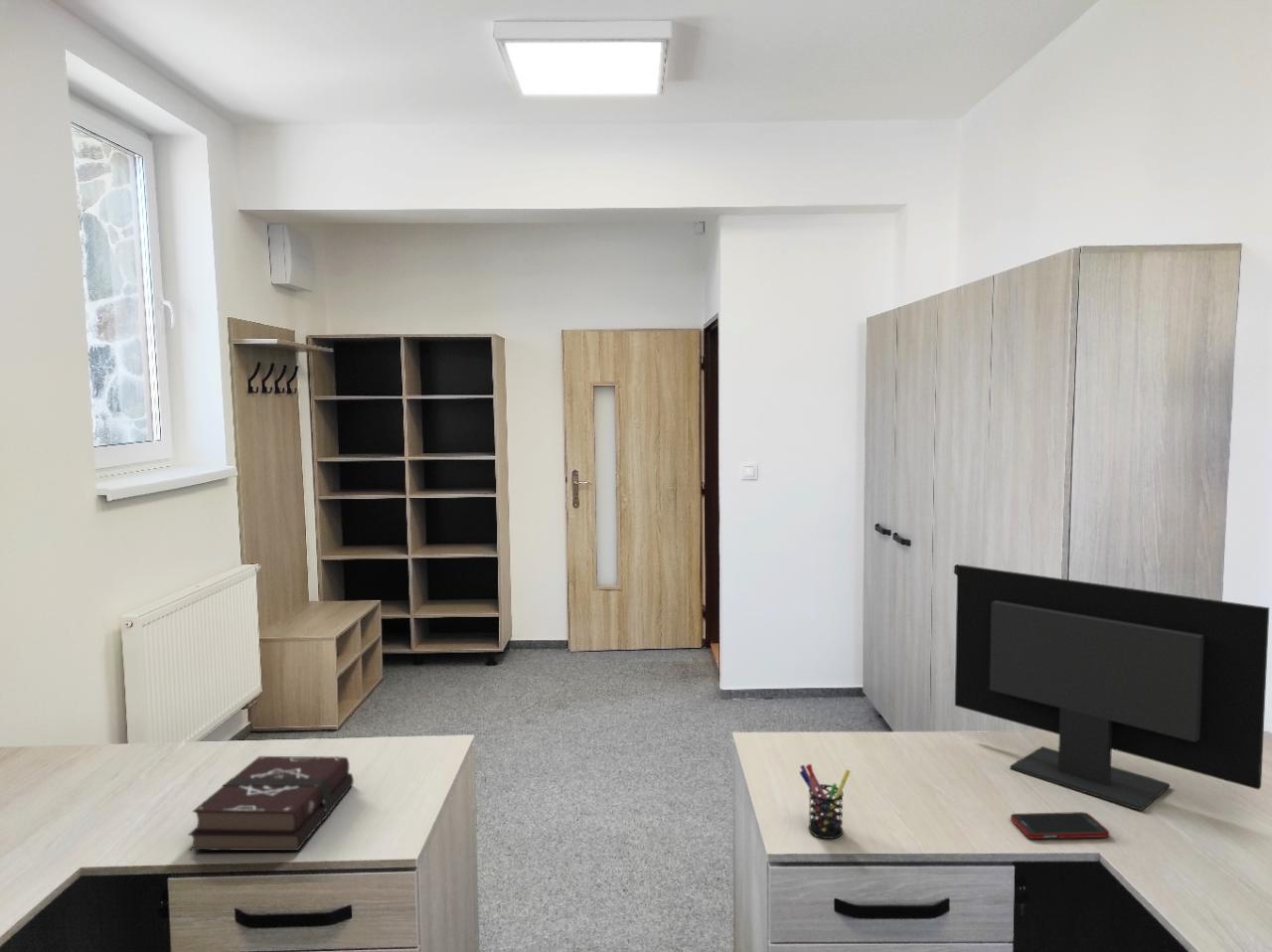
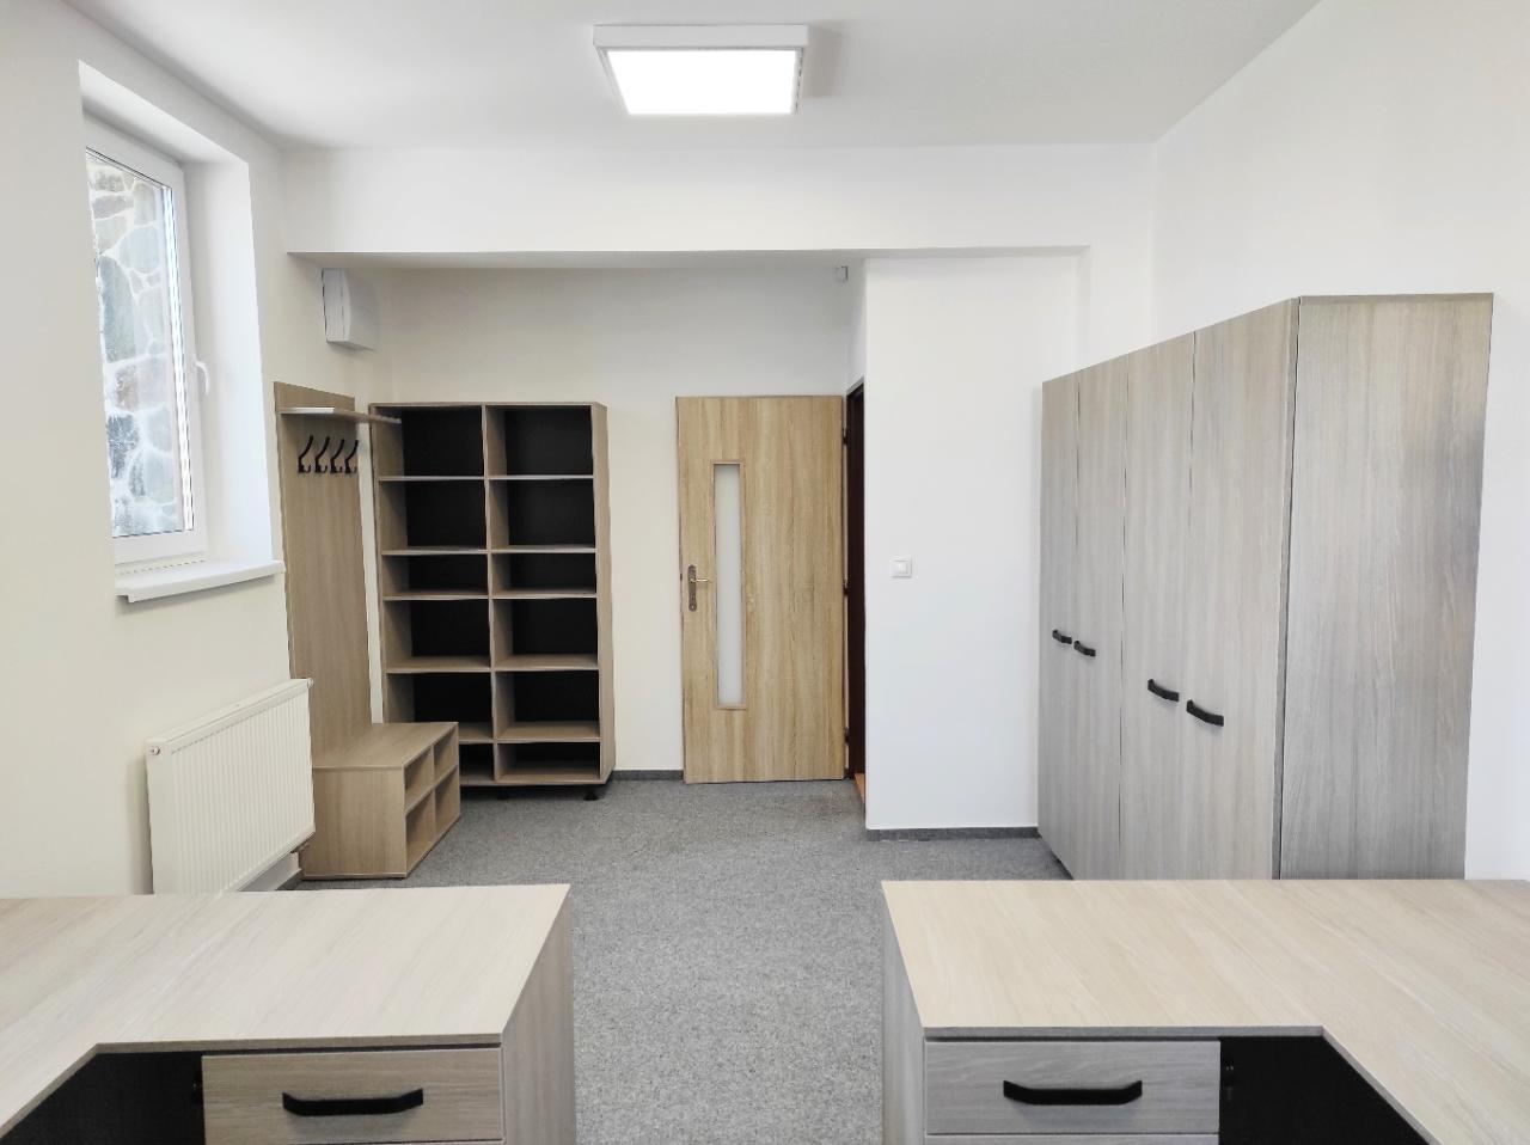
- hardback book [188,755,355,852]
- cell phone [1010,811,1110,840]
- pen holder [799,763,852,840]
- computer monitor [954,563,1270,812]
